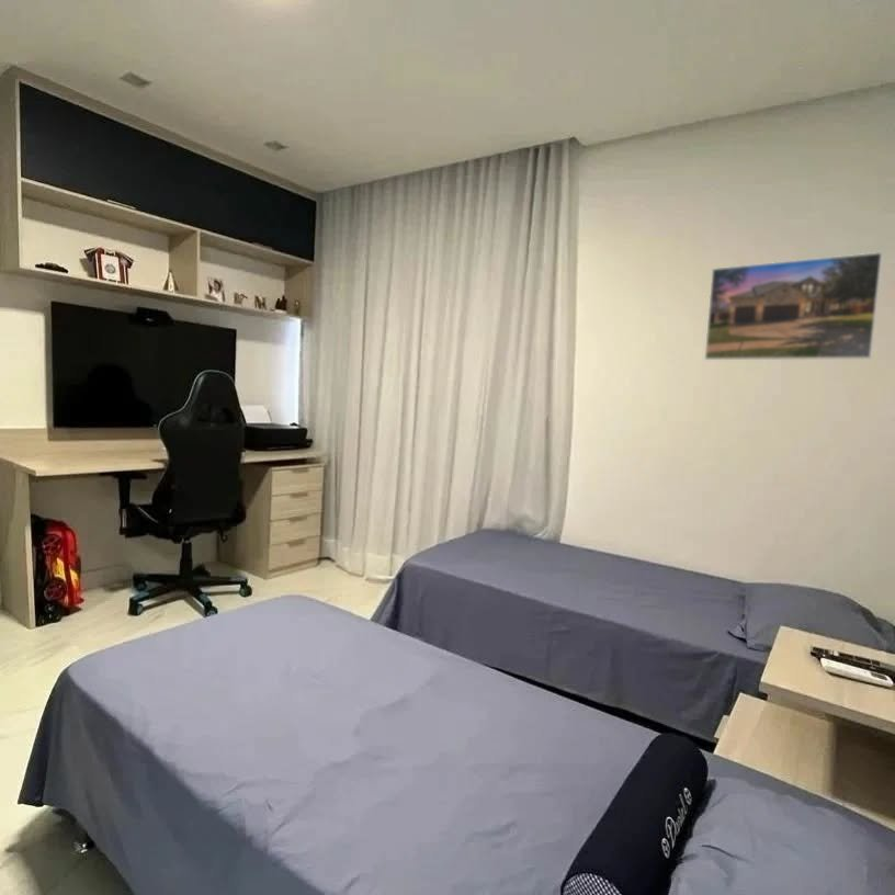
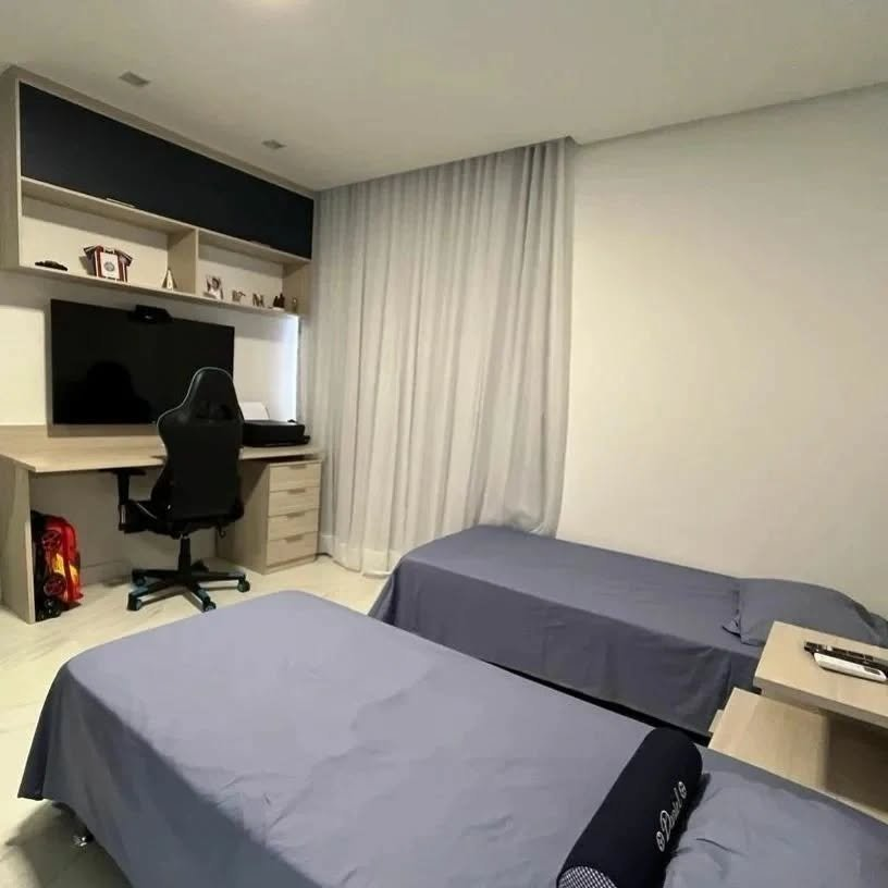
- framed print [704,251,883,361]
